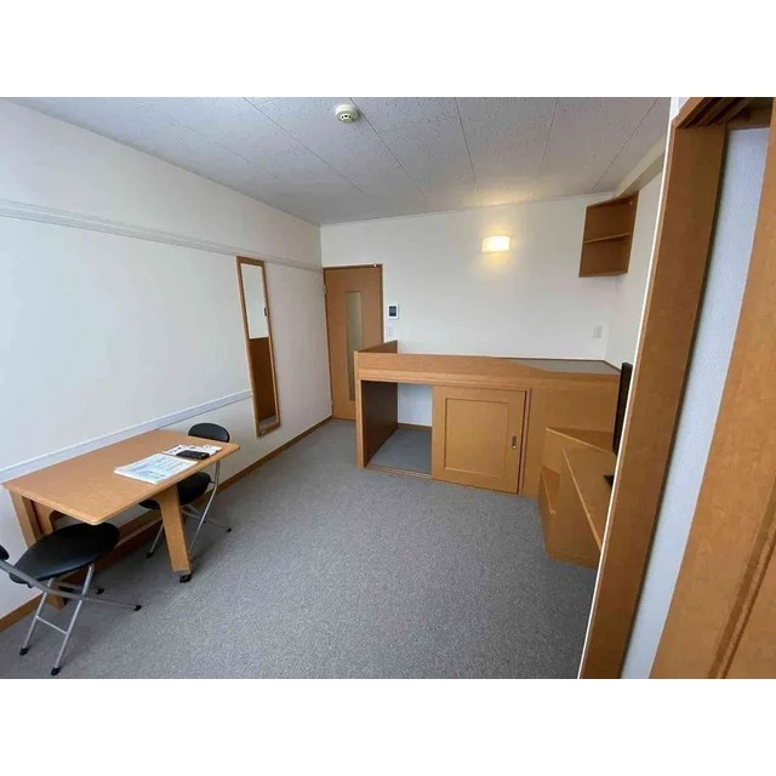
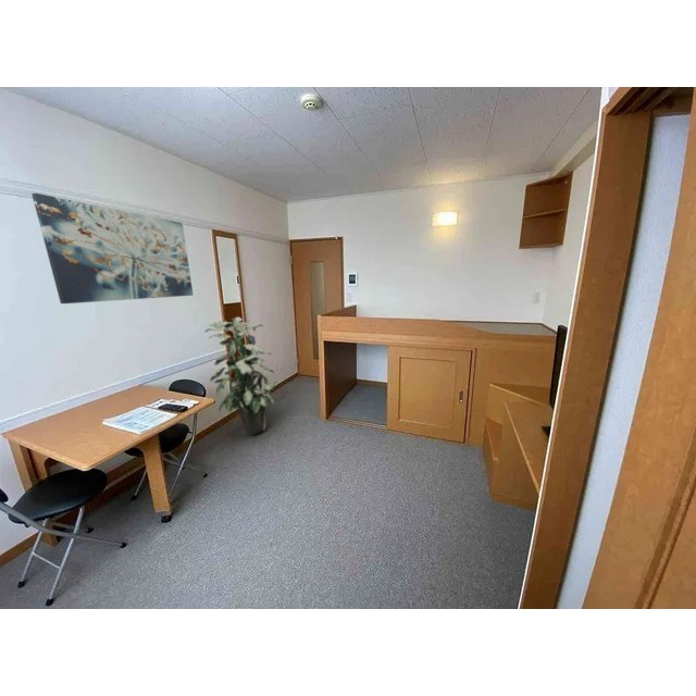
+ wall art [30,191,195,304]
+ indoor plant [204,315,278,436]
